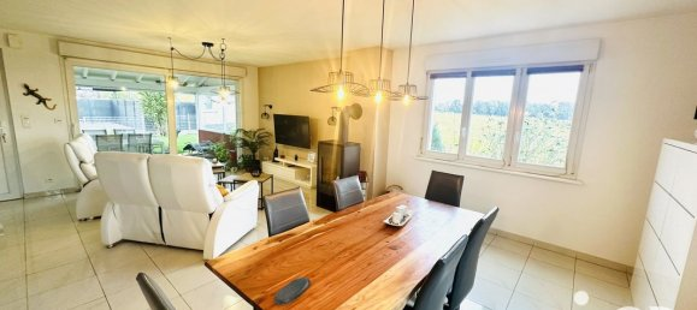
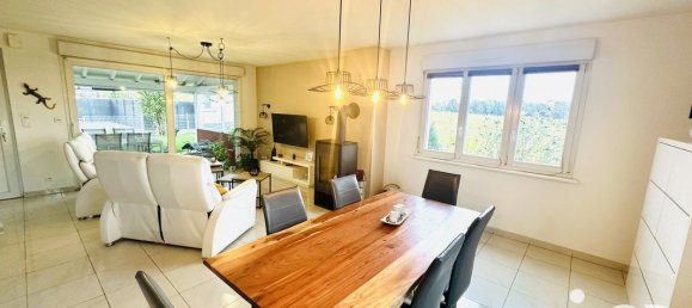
- oval tray [273,276,312,305]
